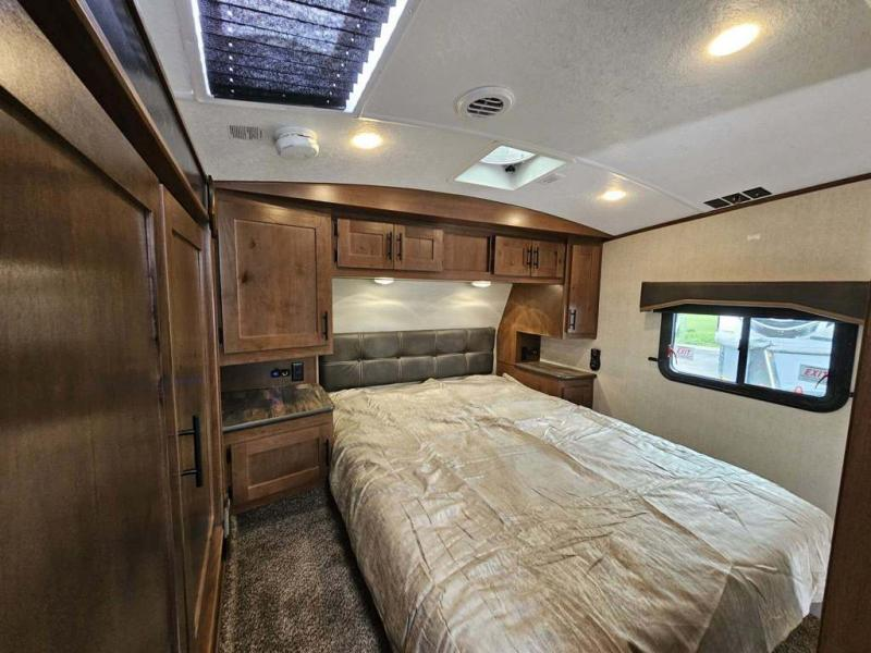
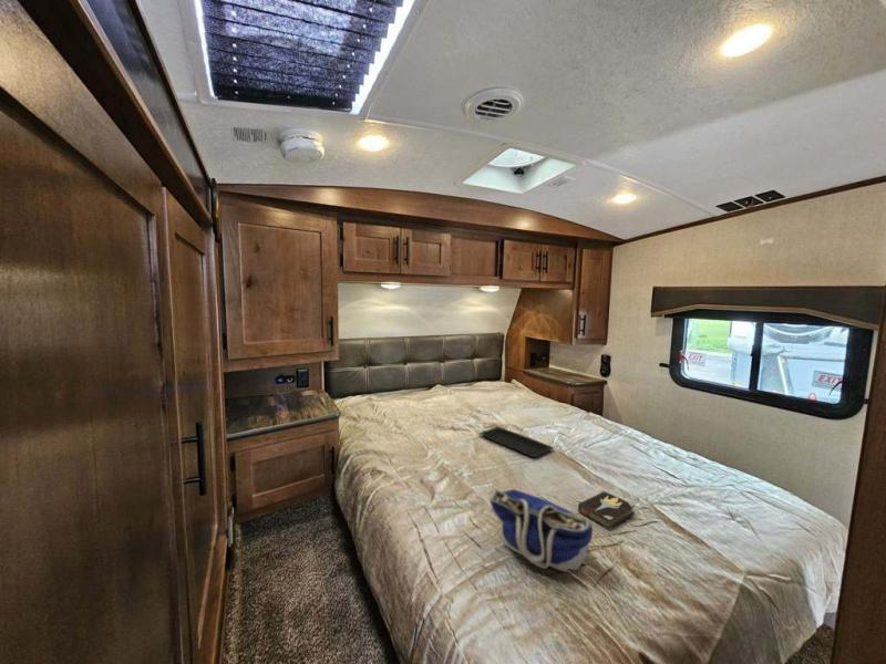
+ hardback book [577,490,636,531]
+ tote bag [488,488,594,573]
+ serving tray [478,426,555,458]
